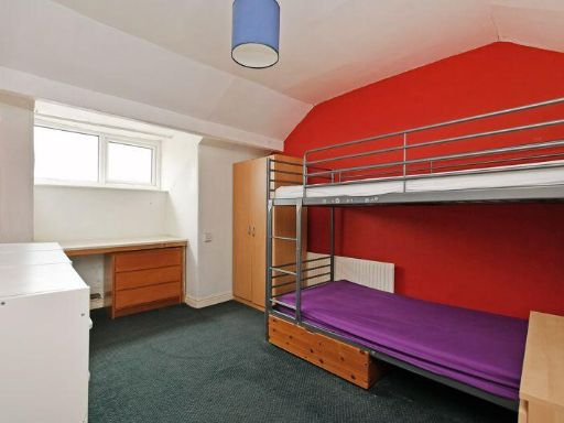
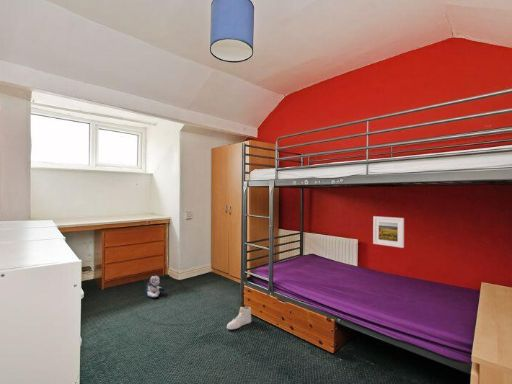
+ sneaker [226,306,252,330]
+ plush toy [144,275,164,299]
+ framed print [372,215,405,249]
